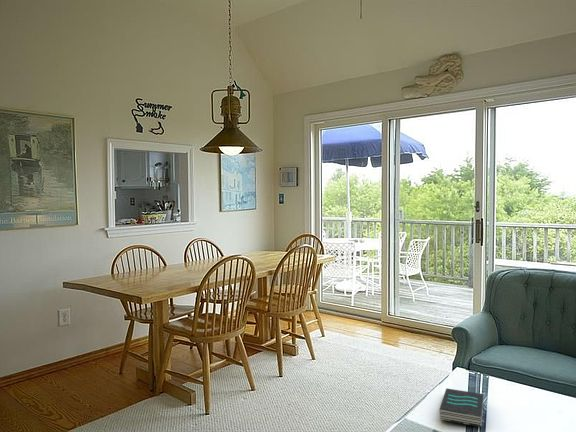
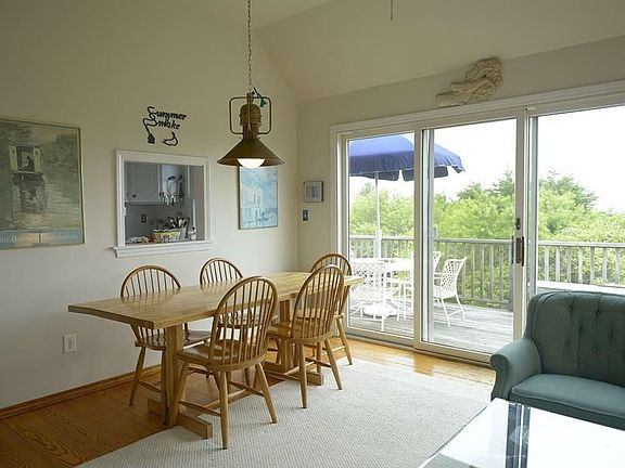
- book [439,388,485,428]
